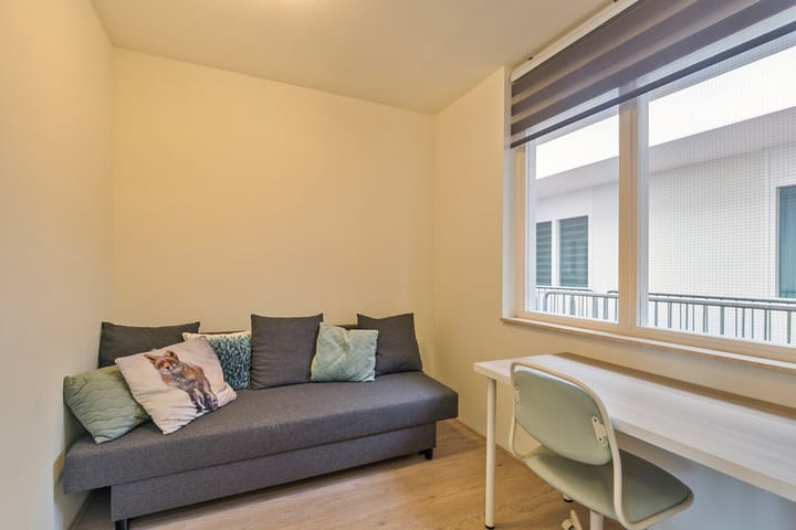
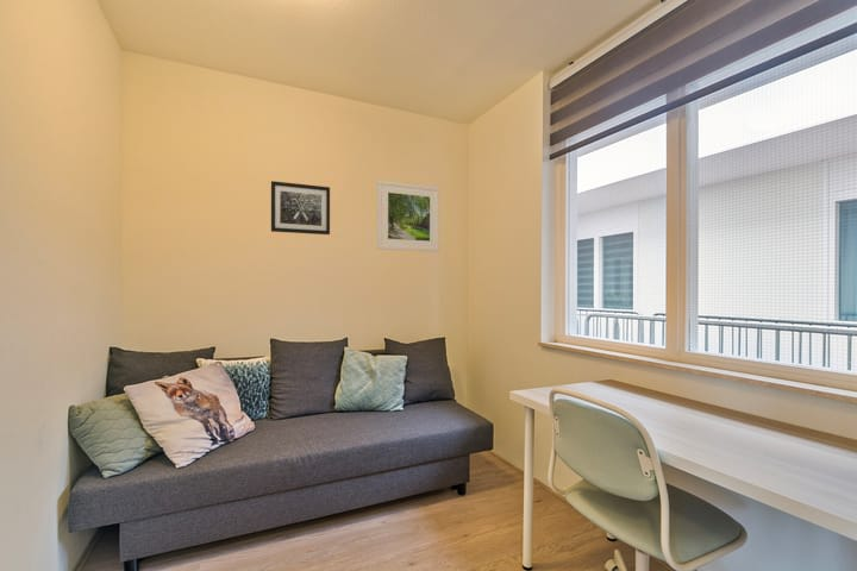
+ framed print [376,180,440,252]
+ wall art [270,180,331,236]
